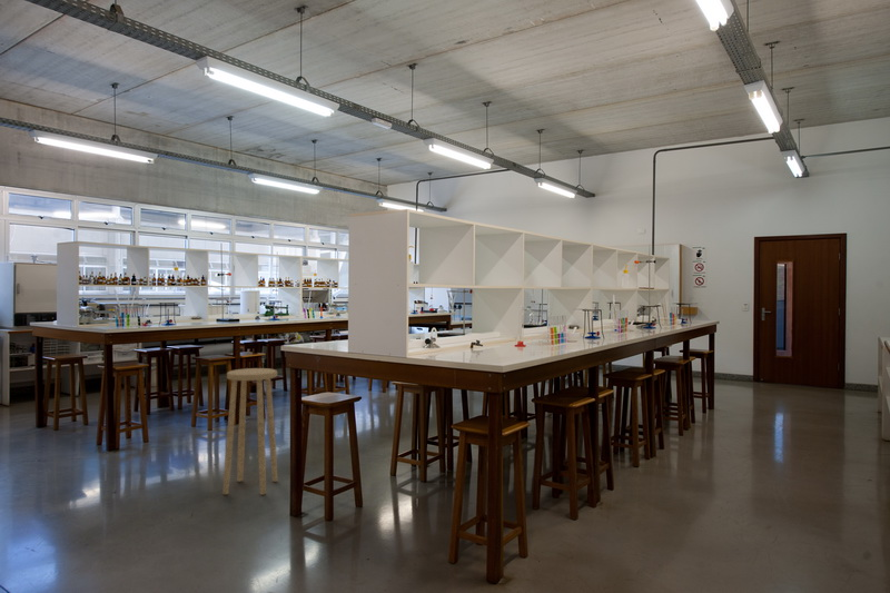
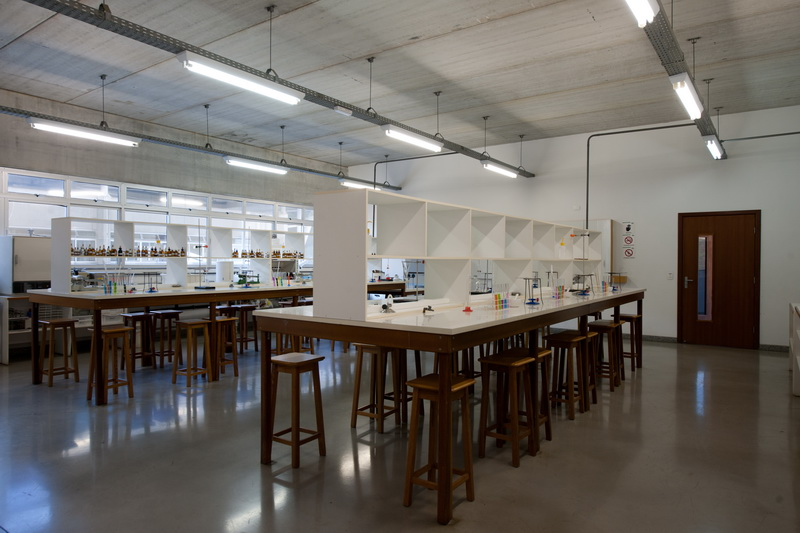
- stool [221,367,278,496]
